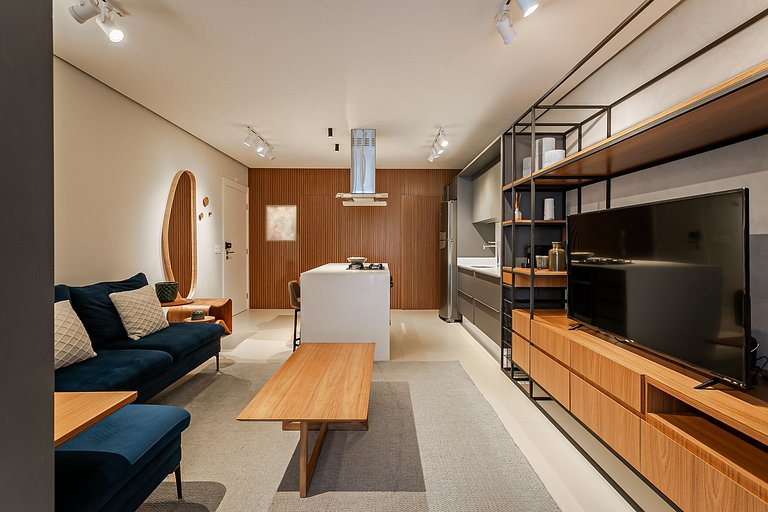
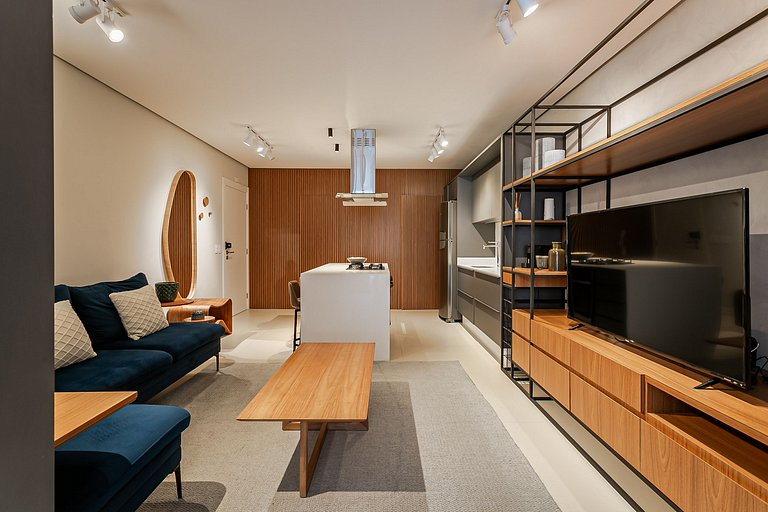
- wall art [265,204,297,242]
